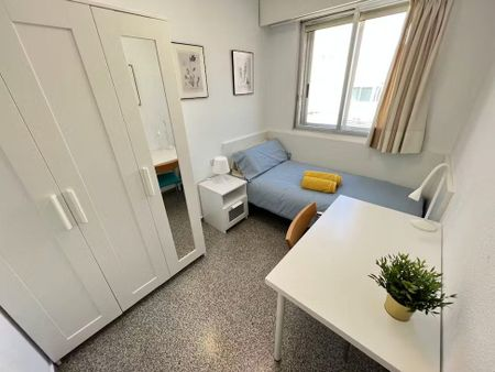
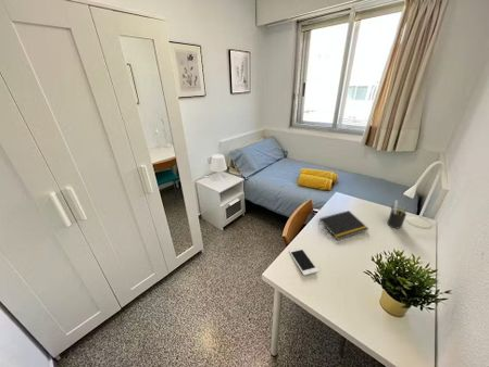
+ pen holder [386,200,409,229]
+ notepad [317,210,369,241]
+ cell phone [288,246,319,277]
